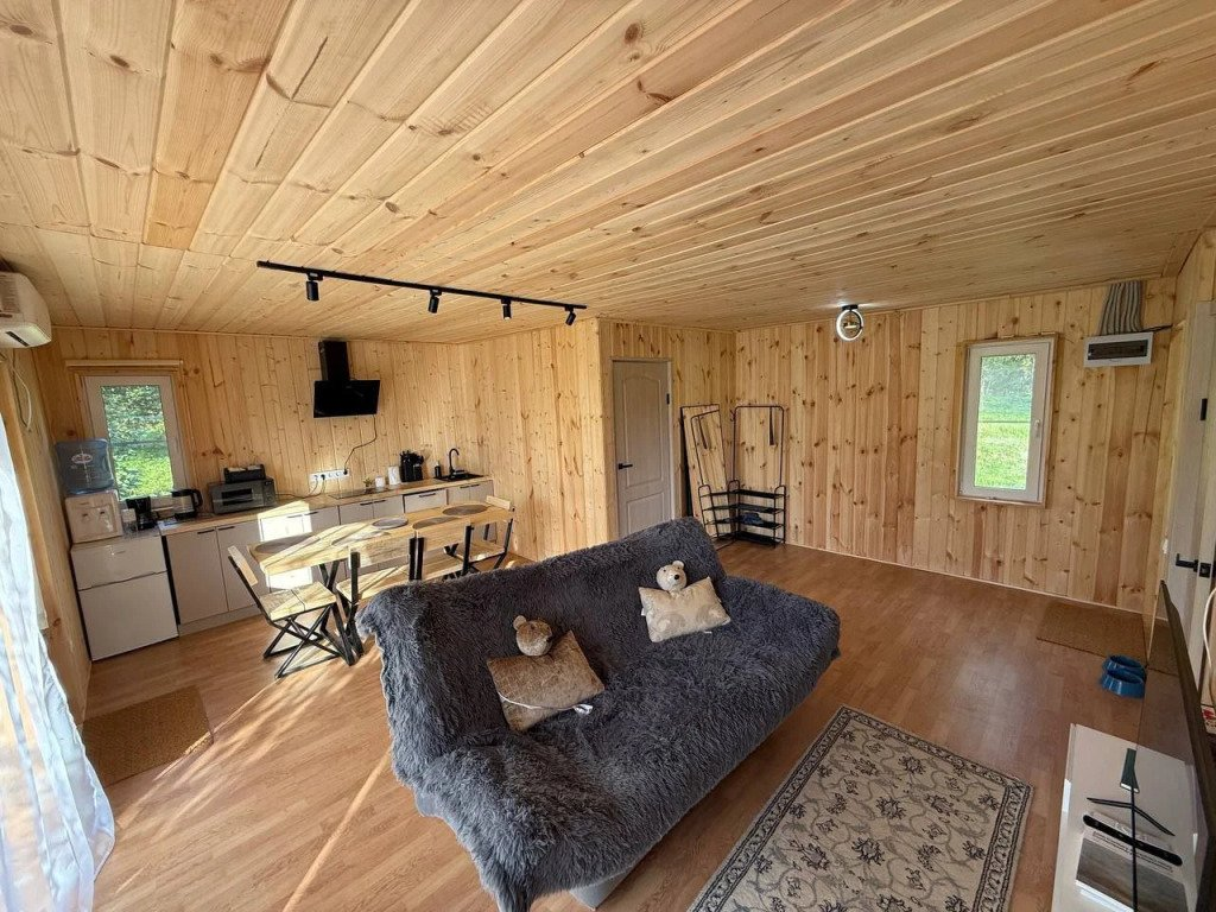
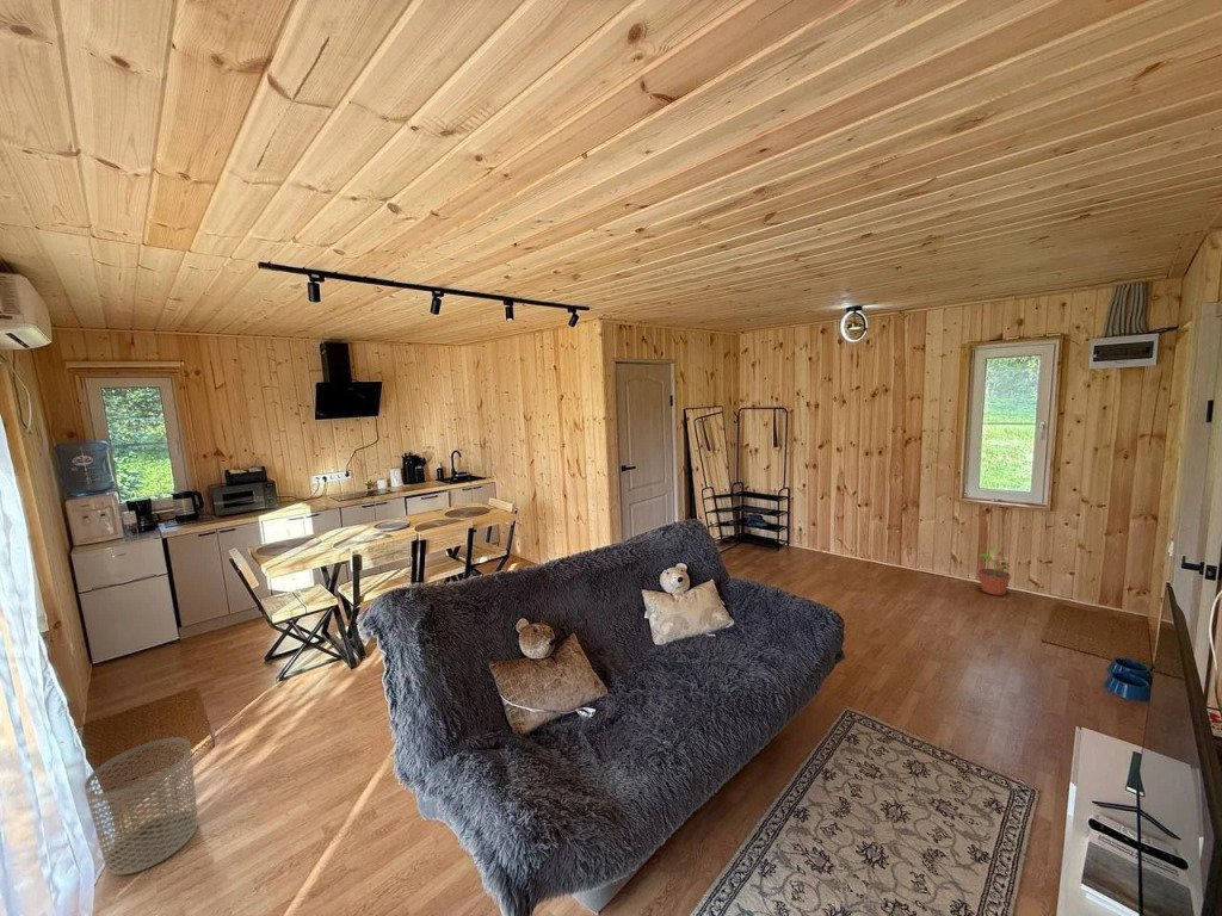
+ potted plant [977,545,1012,596]
+ waste bin [84,736,199,875]
